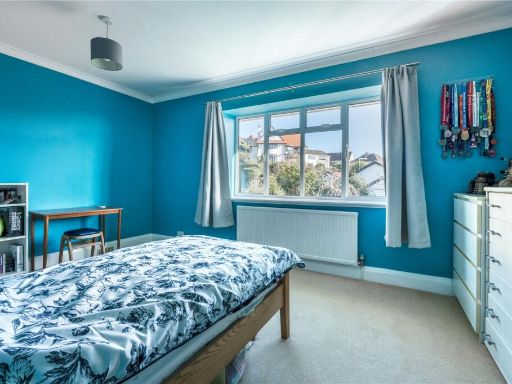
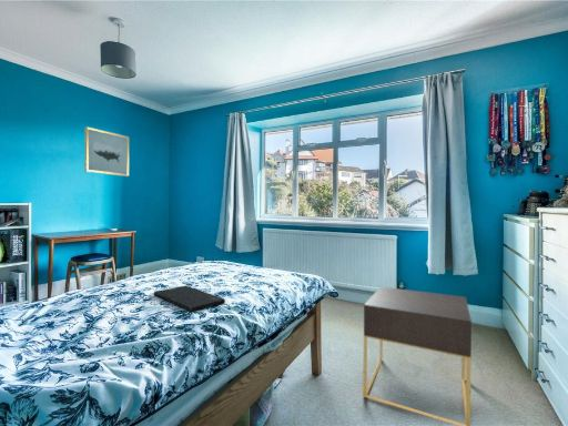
+ nightstand [362,285,473,426]
+ smartphone [153,285,226,313]
+ wall art [83,126,130,178]
